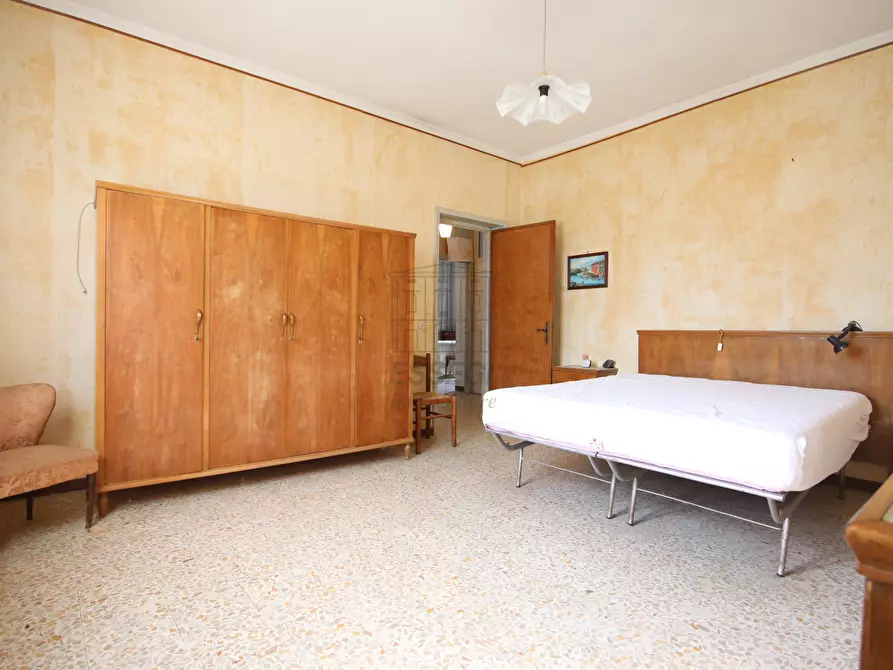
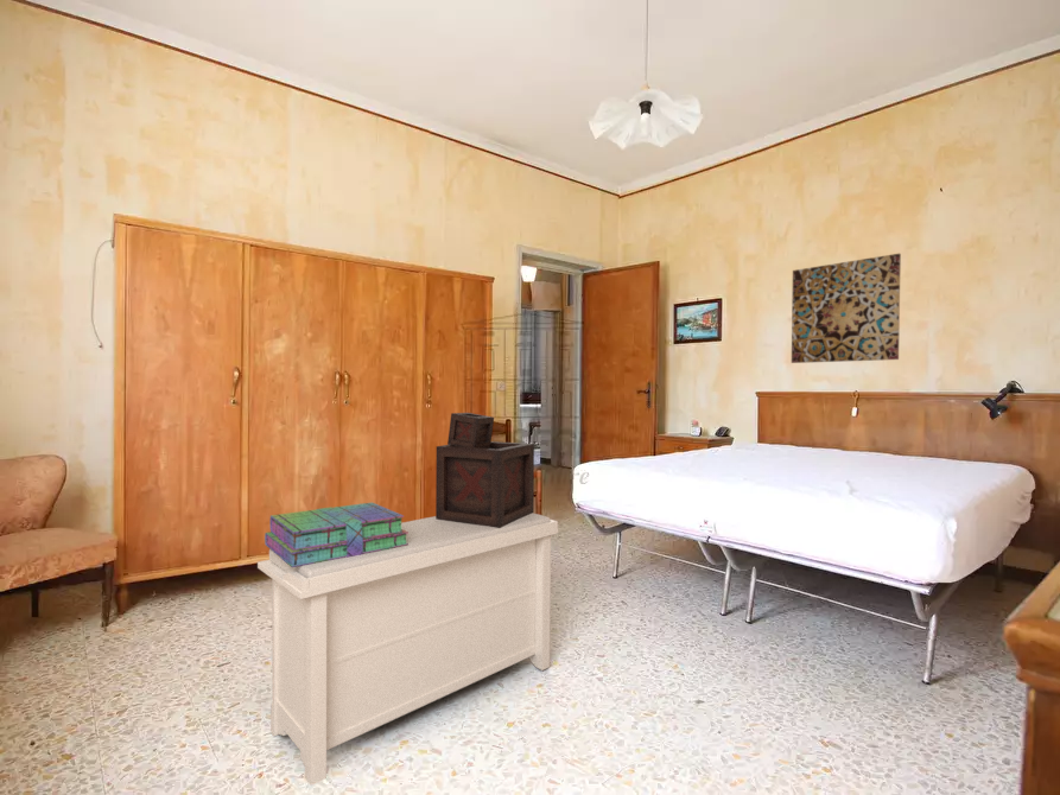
+ stack of books [264,502,408,567]
+ wall art [791,253,902,364]
+ wooden crate [434,412,535,528]
+ bench [256,513,559,787]
